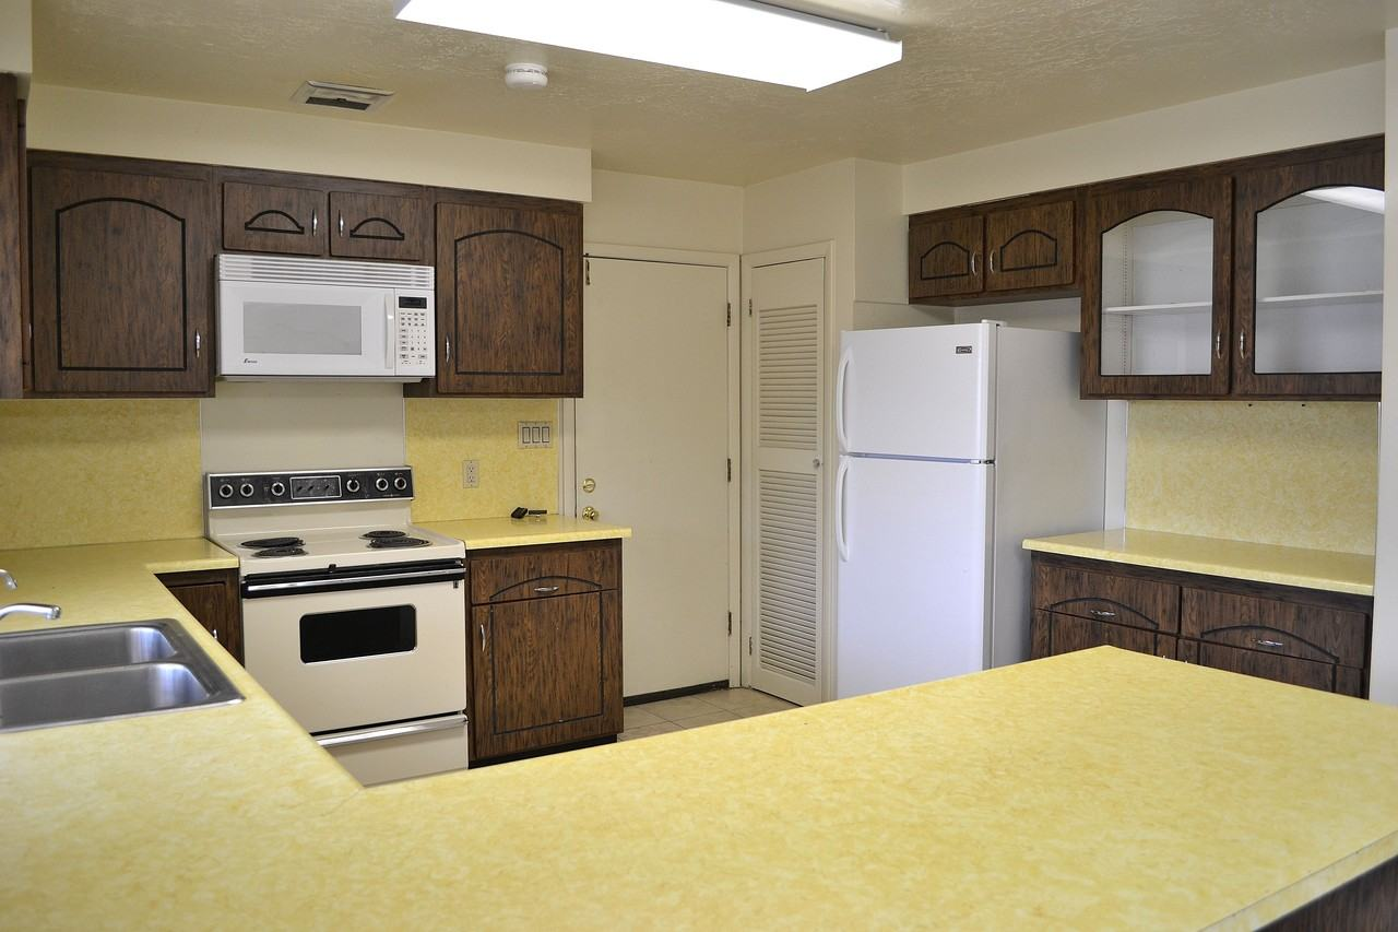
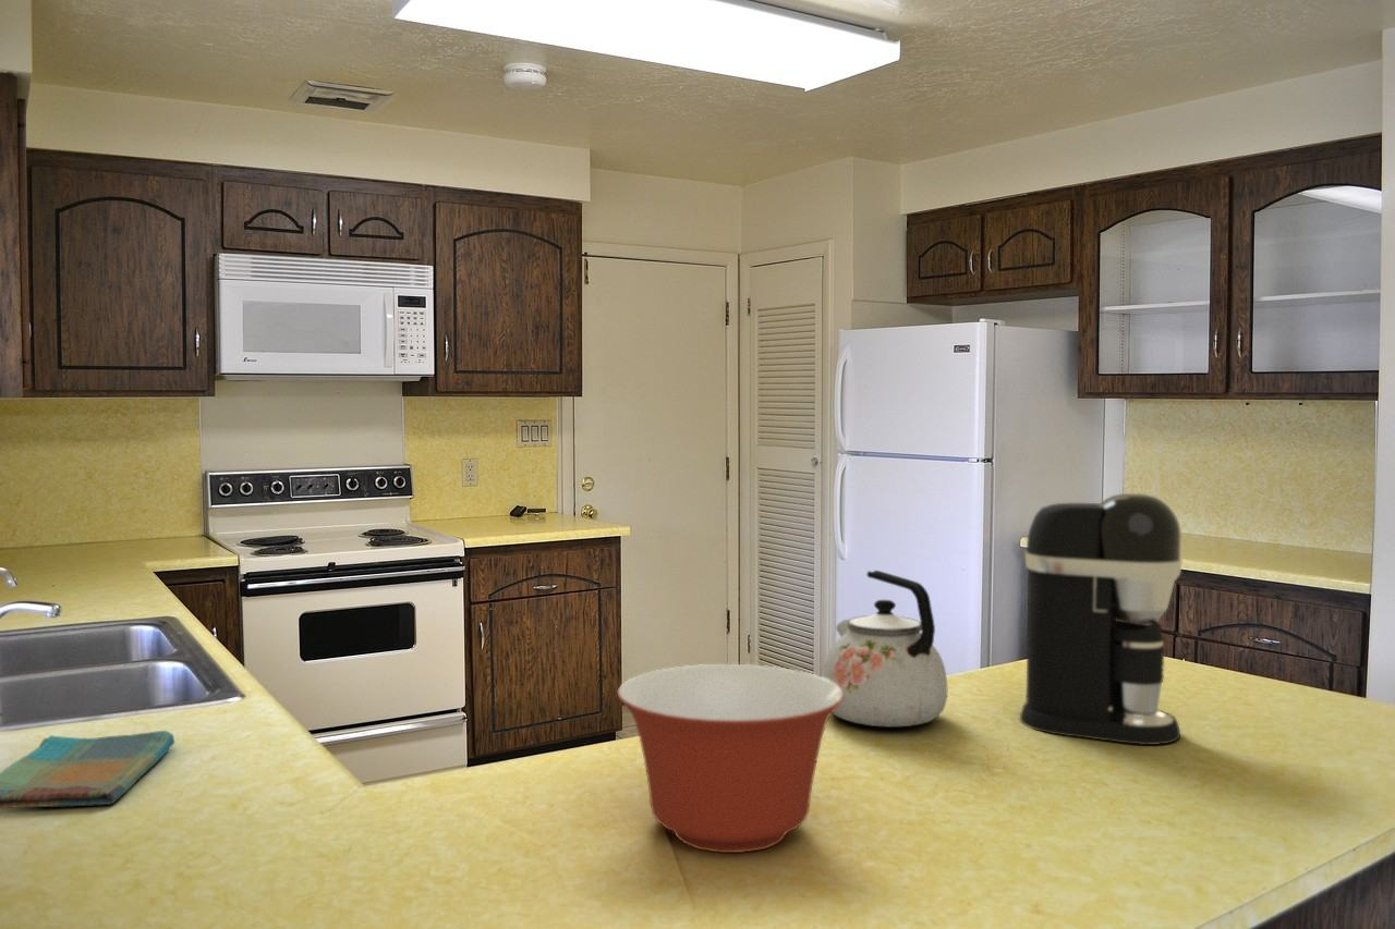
+ coffee maker [1019,492,1182,746]
+ kettle [821,570,948,728]
+ dish towel [0,730,175,809]
+ mixing bowl [616,663,845,854]
